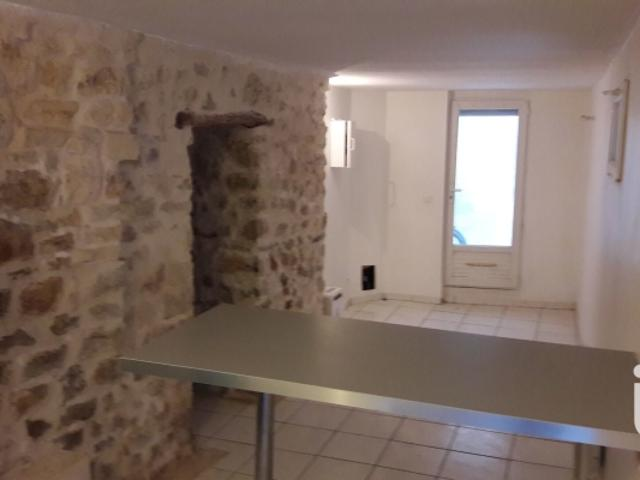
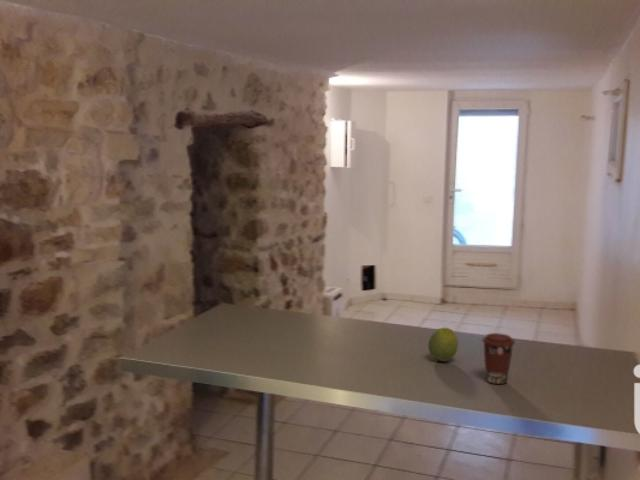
+ fruit [427,327,459,362]
+ coffee cup [481,332,516,385]
